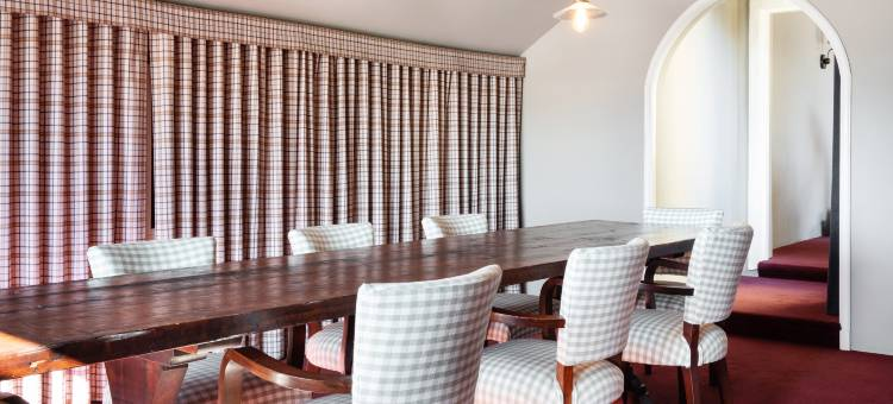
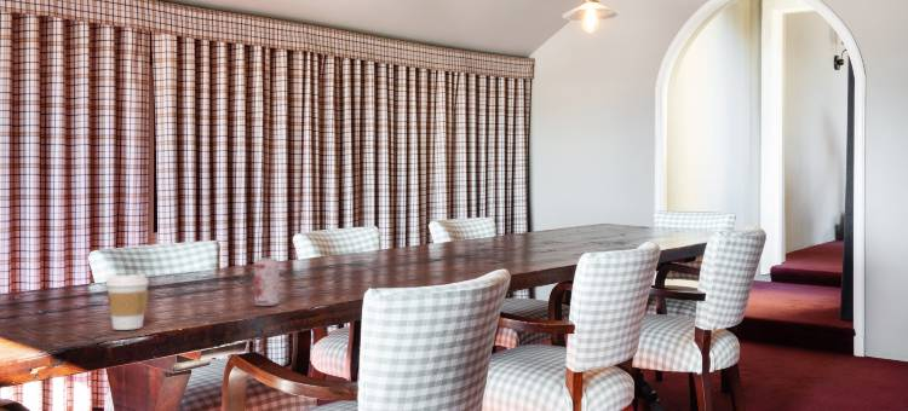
+ coffee cup [105,273,150,331]
+ beverage can [253,257,281,307]
